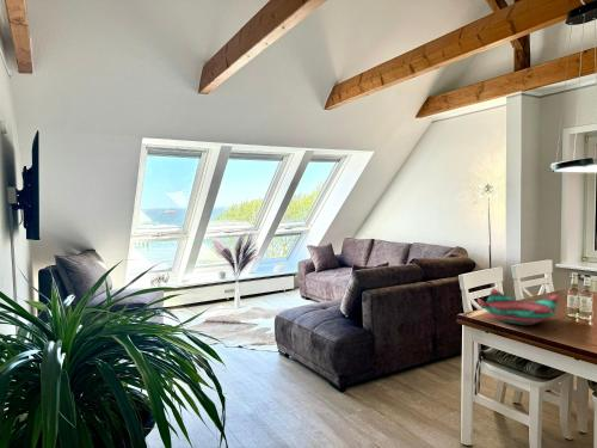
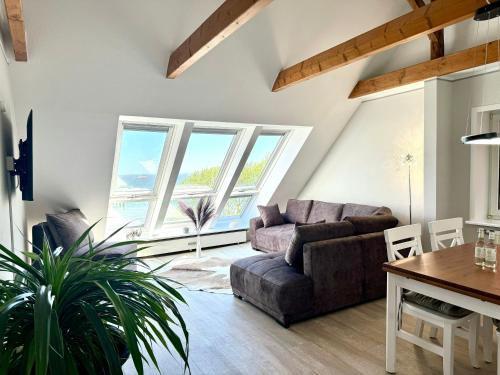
- decorative bowl [476,288,559,326]
